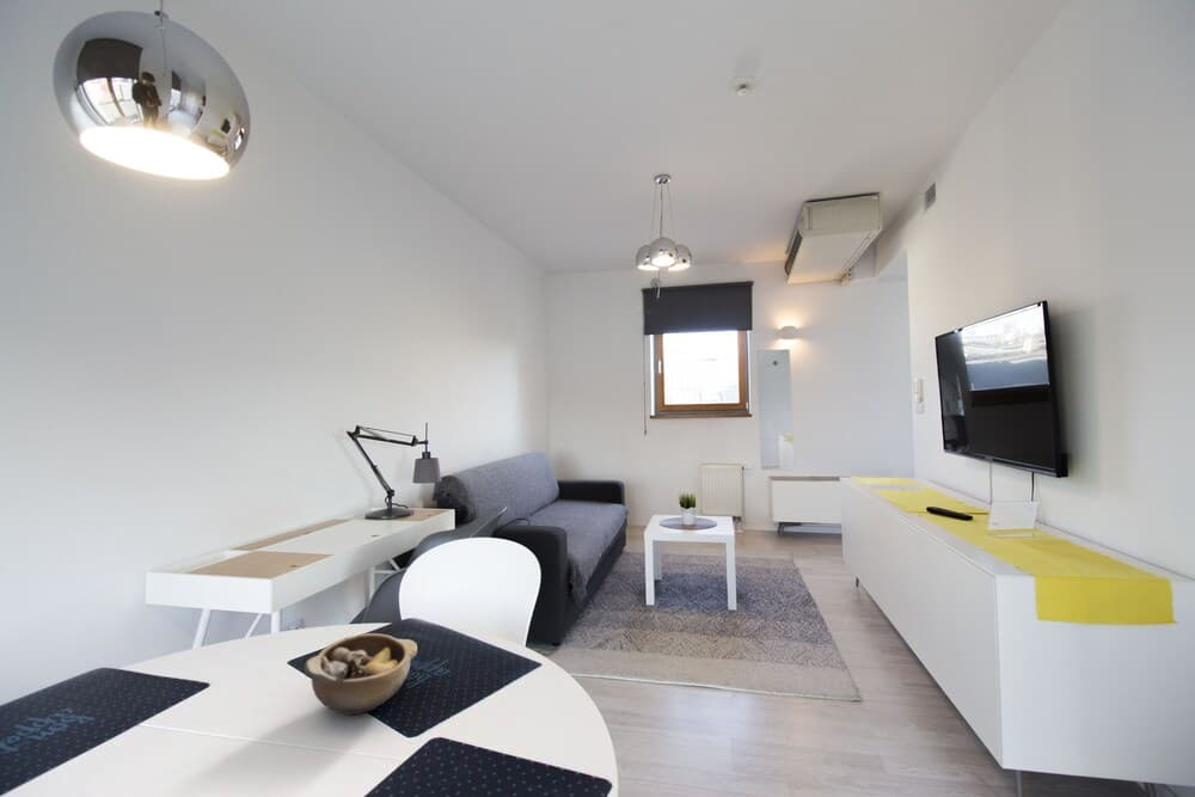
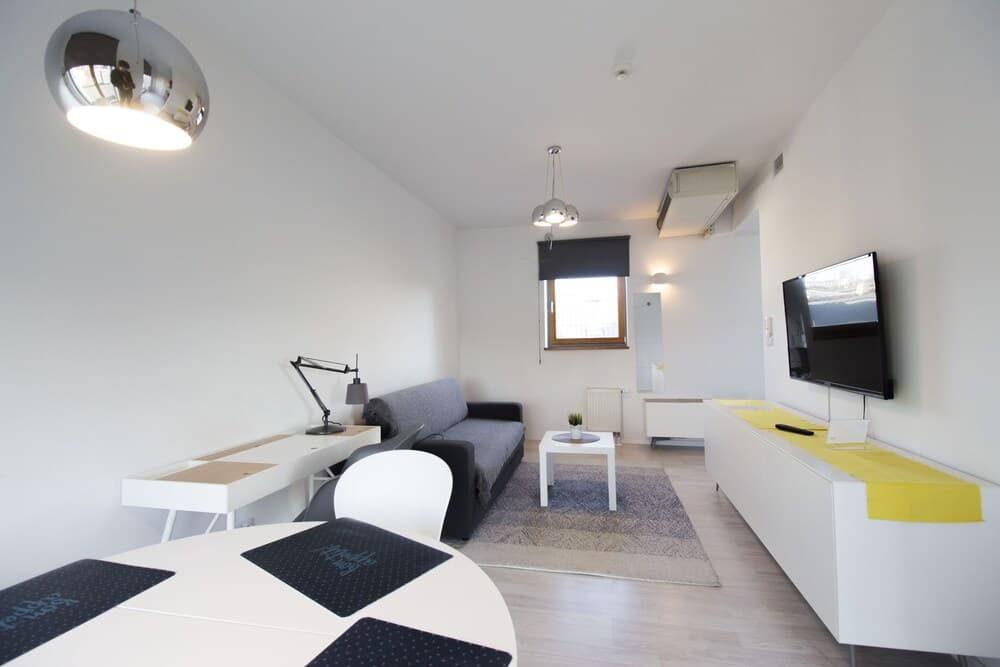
- bowl [304,632,418,717]
